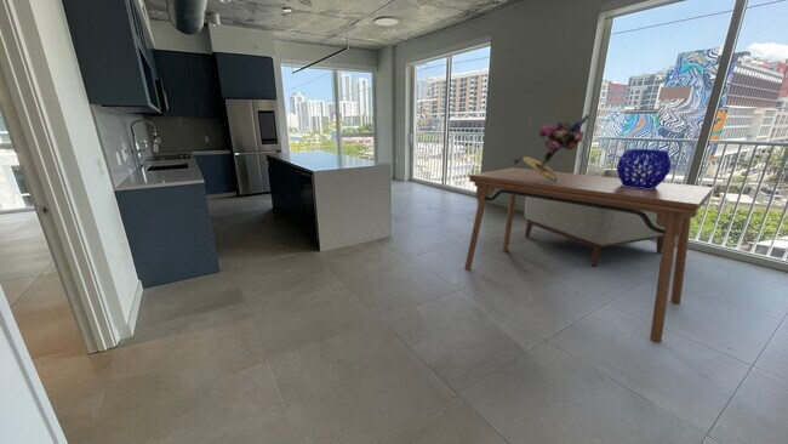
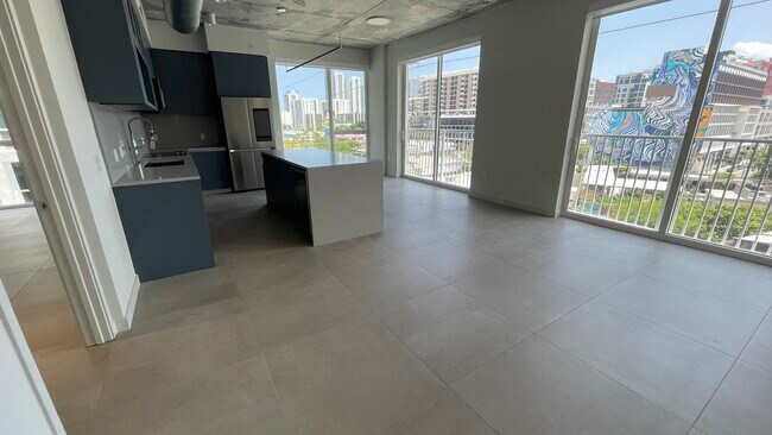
- dining table [464,166,714,343]
- decorative bowl [616,148,673,189]
- bouquet [512,114,590,182]
- chair [524,164,666,268]
